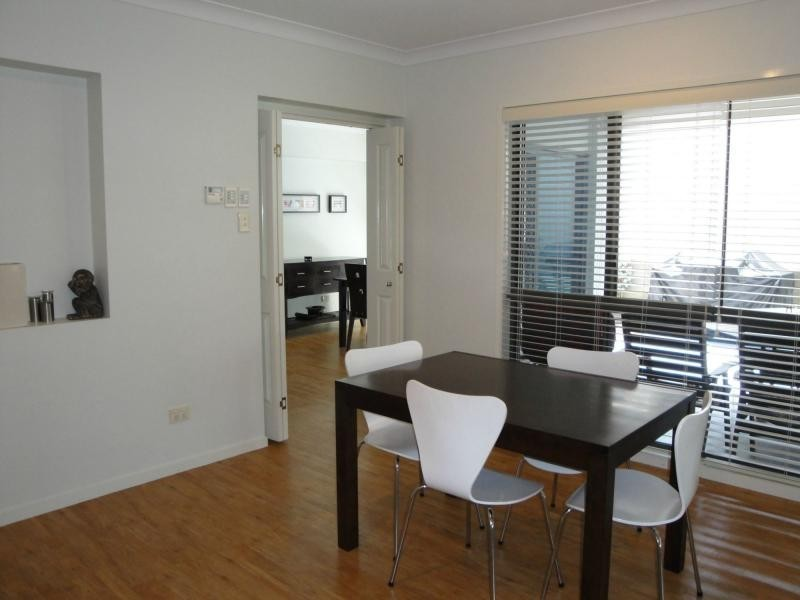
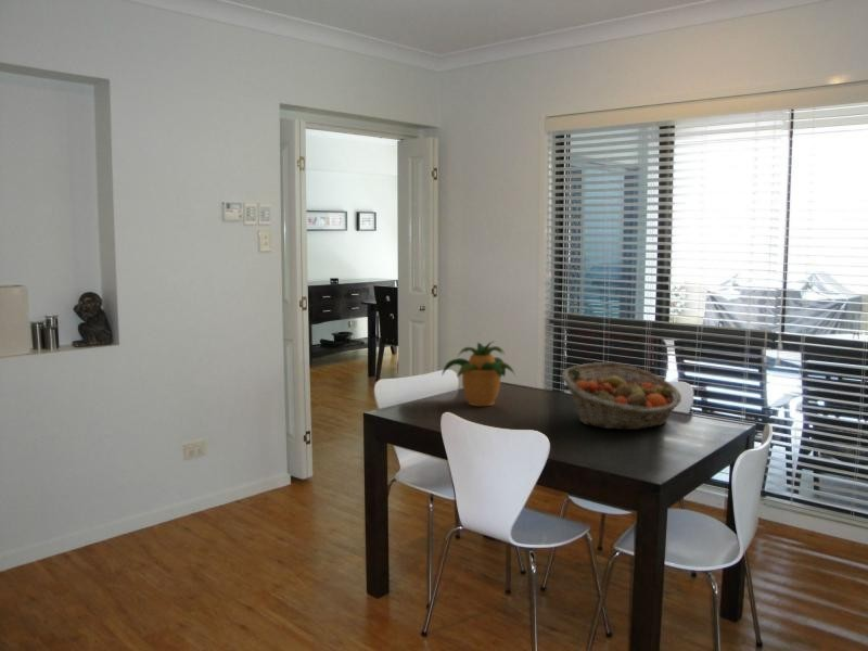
+ potted plant [441,340,518,407]
+ fruit basket [561,361,682,431]
